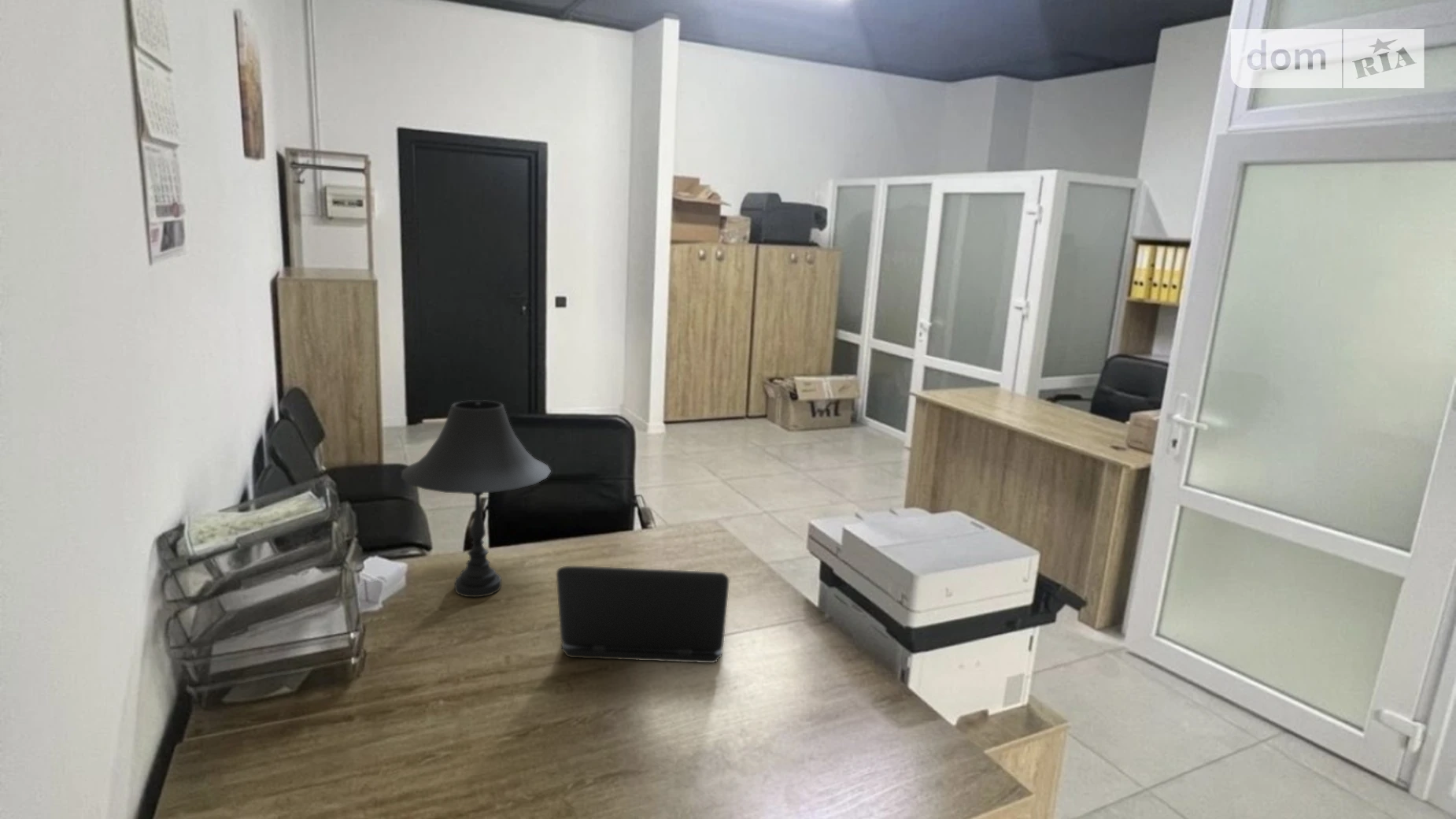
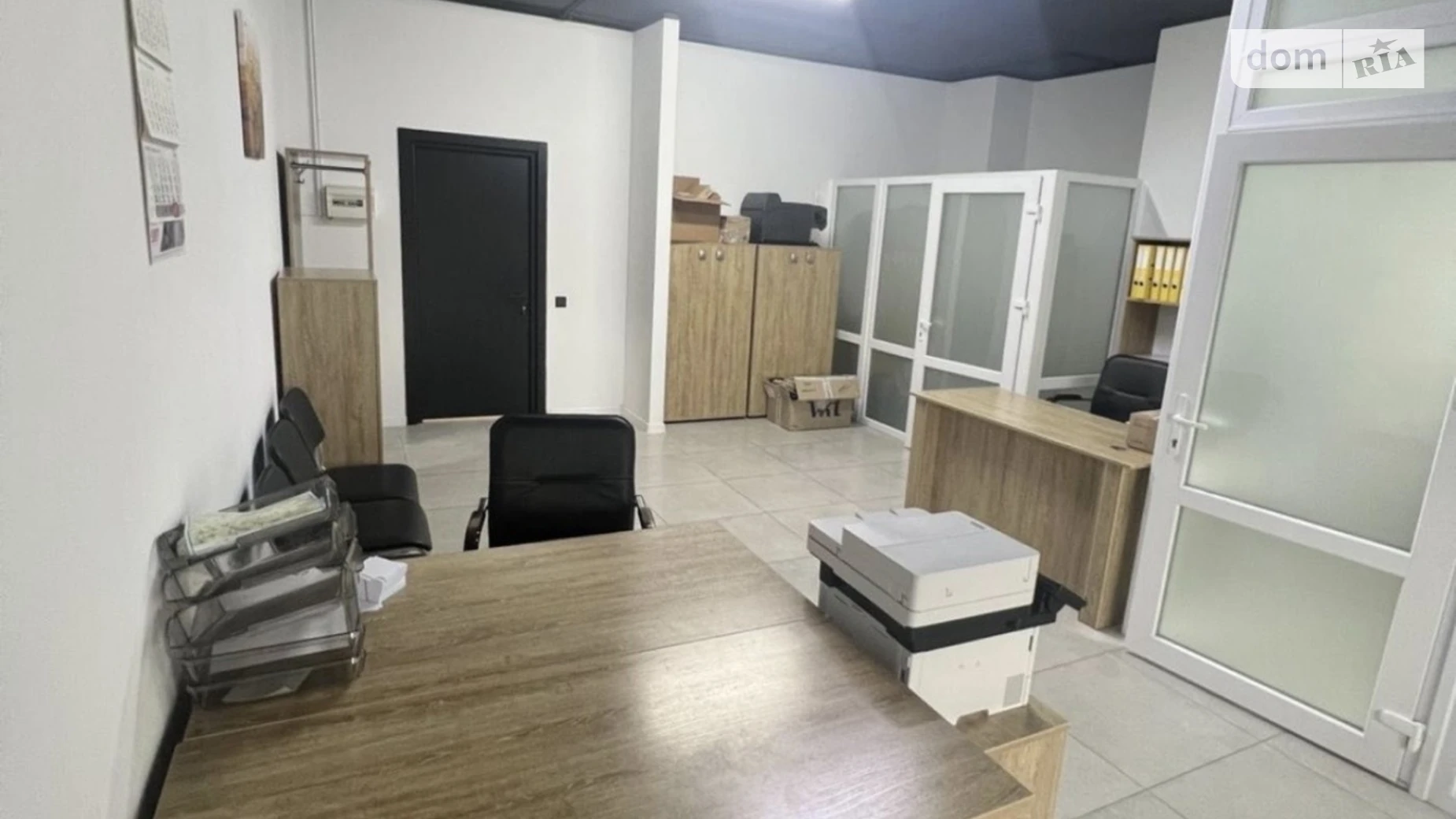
- table lamp [401,399,552,598]
- laptop [556,565,730,664]
